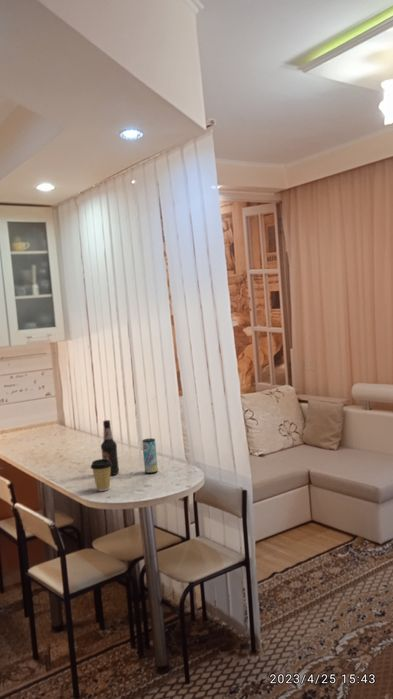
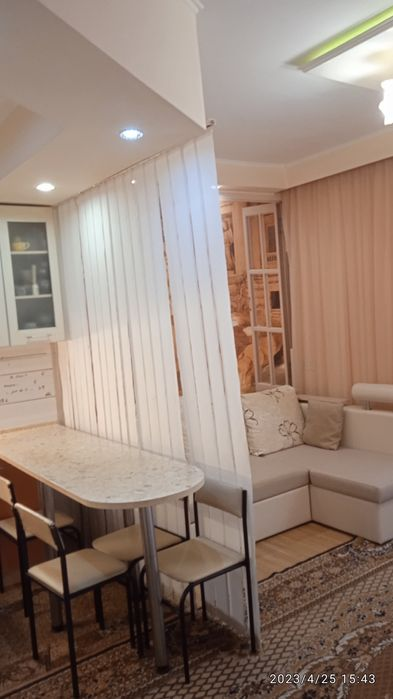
- bottle [100,419,120,476]
- coffee cup [90,458,112,492]
- beverage can [141,437,159,474]
